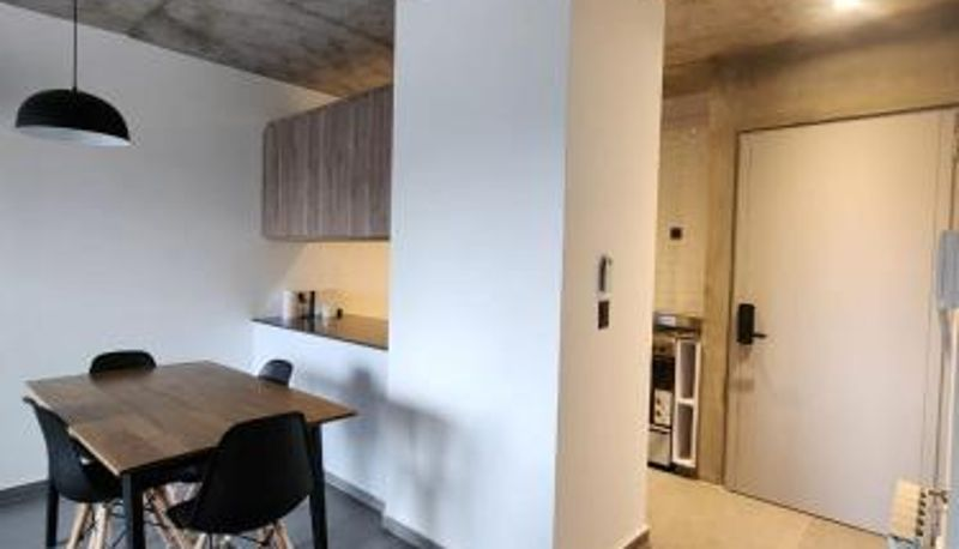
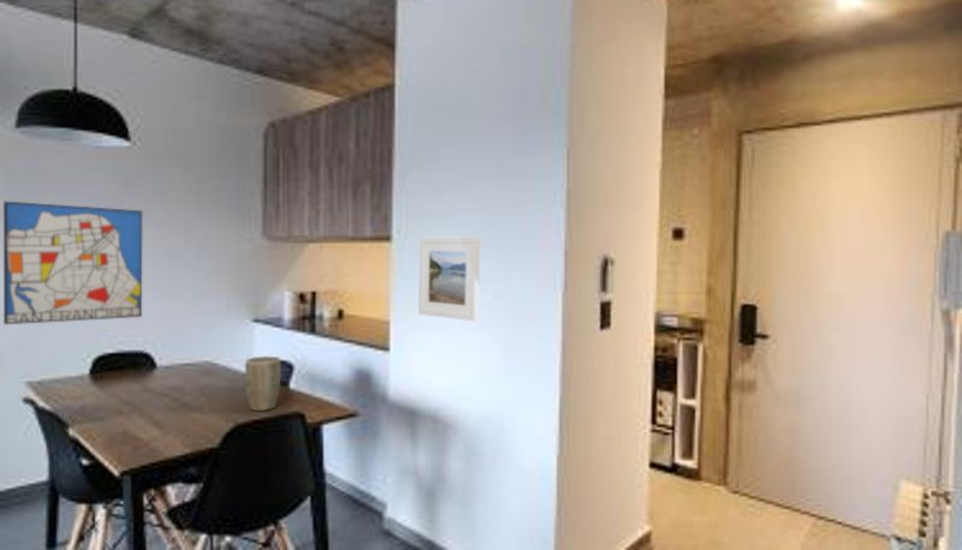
+ plant pot [244,355,281,412]
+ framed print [417,237,481,322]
+ wall art [2,201,143,325]
